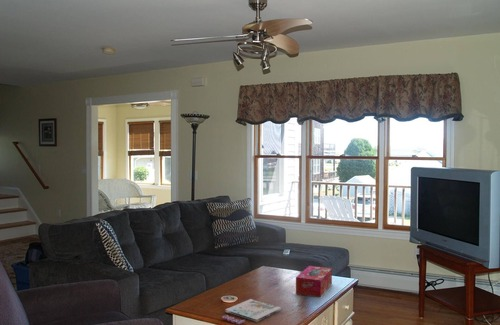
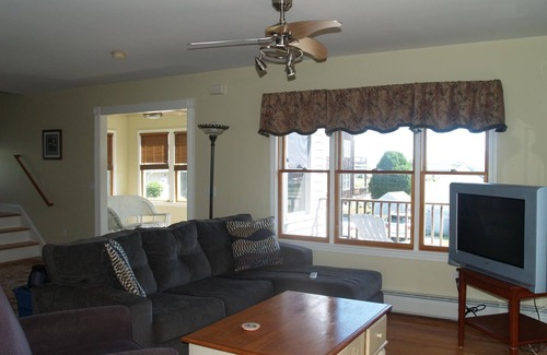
- tissue box [295,265,333,298]
- magazine [221,298,282,325]
